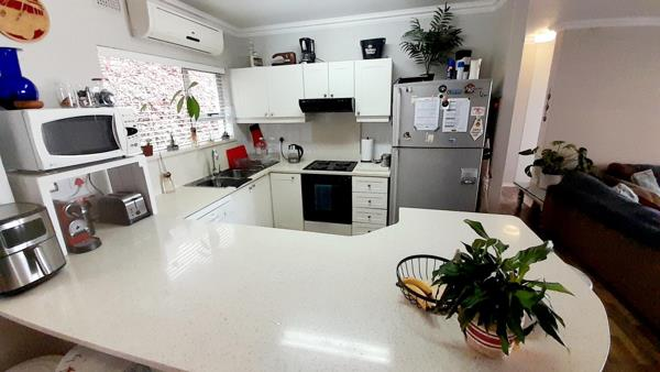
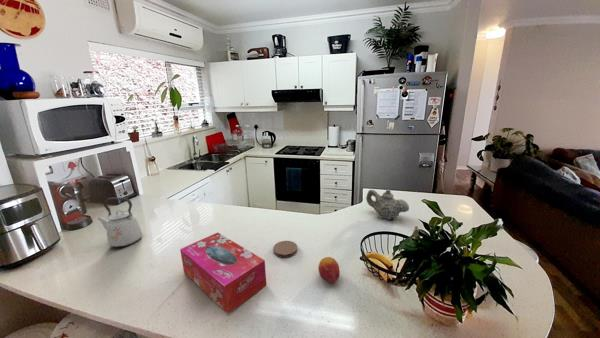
+ coaster [272,240,298,259]
+ kettle [97,196,143,248]
+ teapot [365,188,410,221]
+ tissue box [179,231,267,315]
+ fruit [317,256,341,284]
